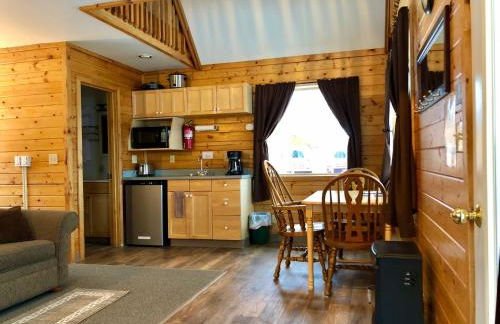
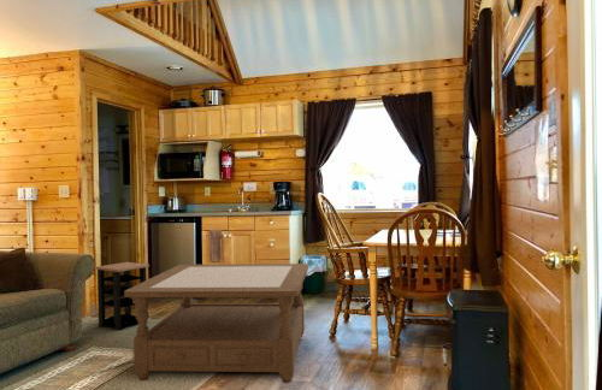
+ coffee table [123,262,309,384]
+ side table [94,261,150,332]
